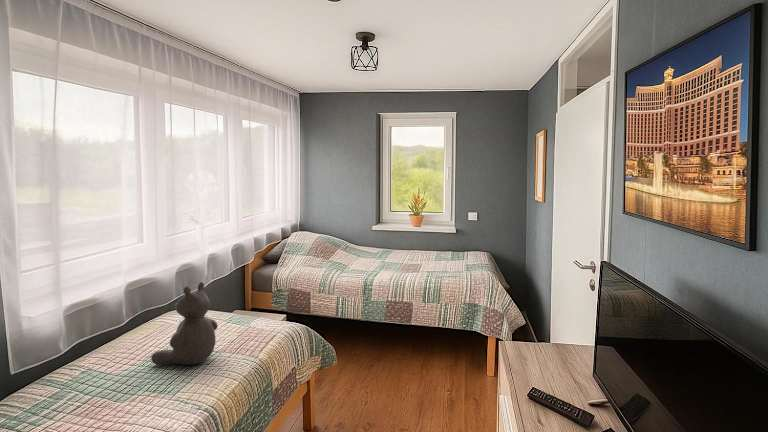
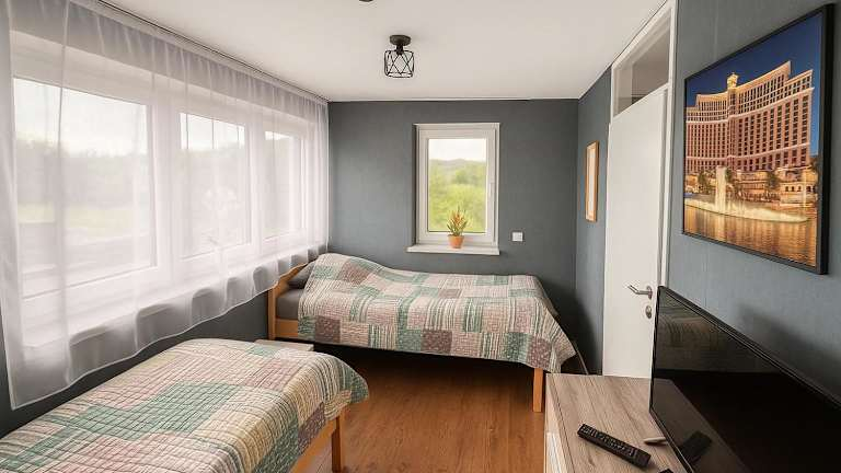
- teddy bear [150,281,218,366]
